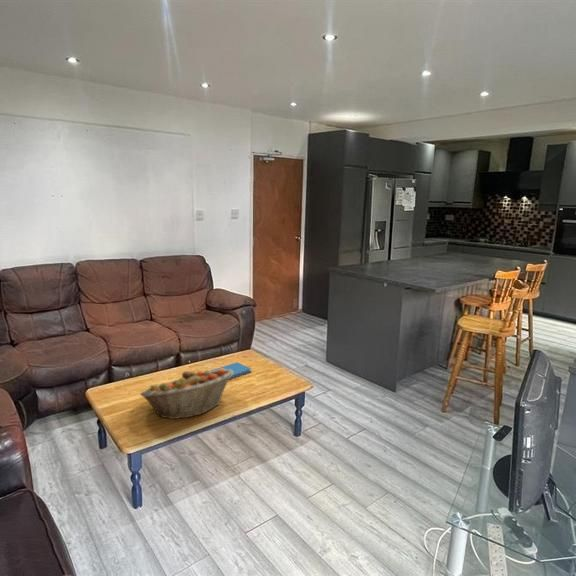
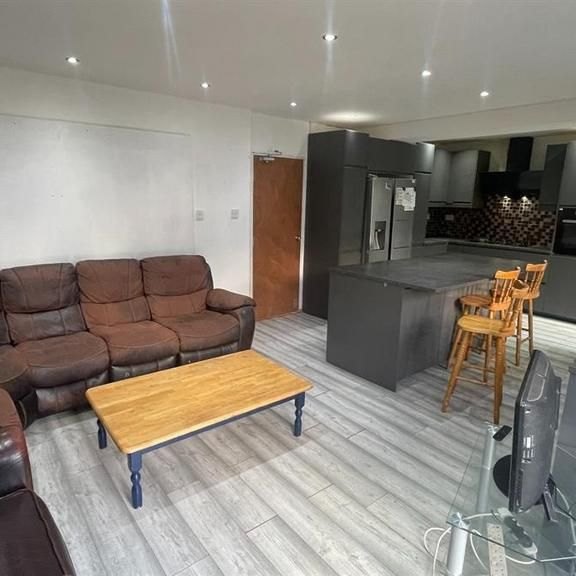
- book [208,361,252,380]
- fruit basket [139,369,233,420]
